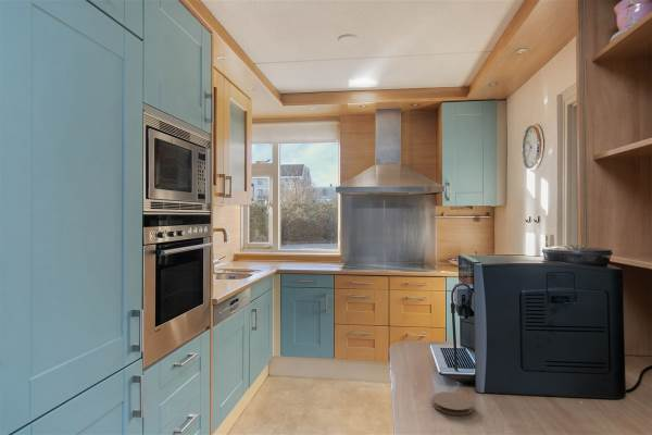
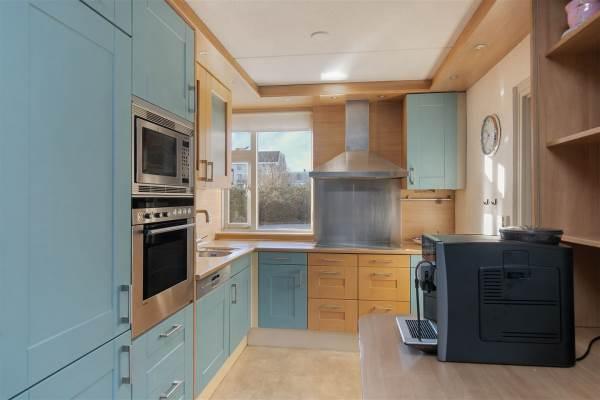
- coaster [431,390,474,417]
